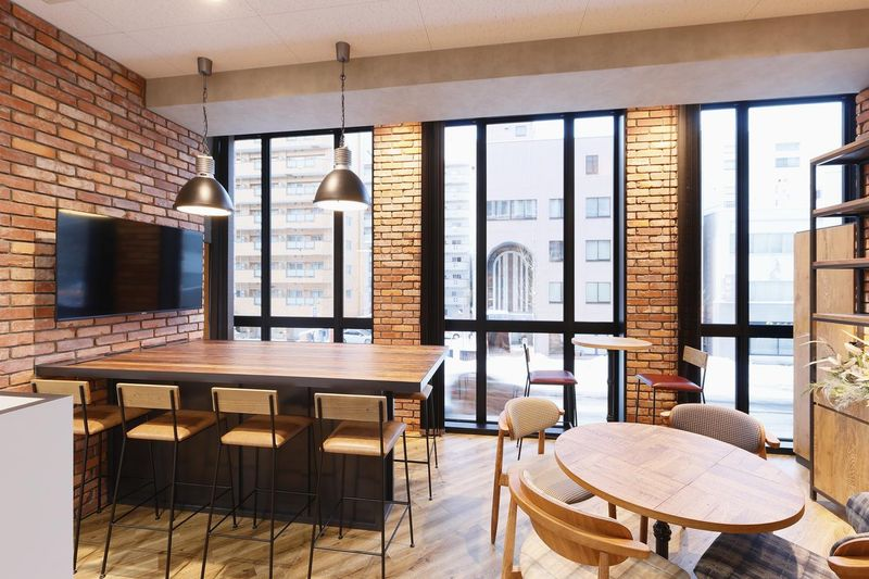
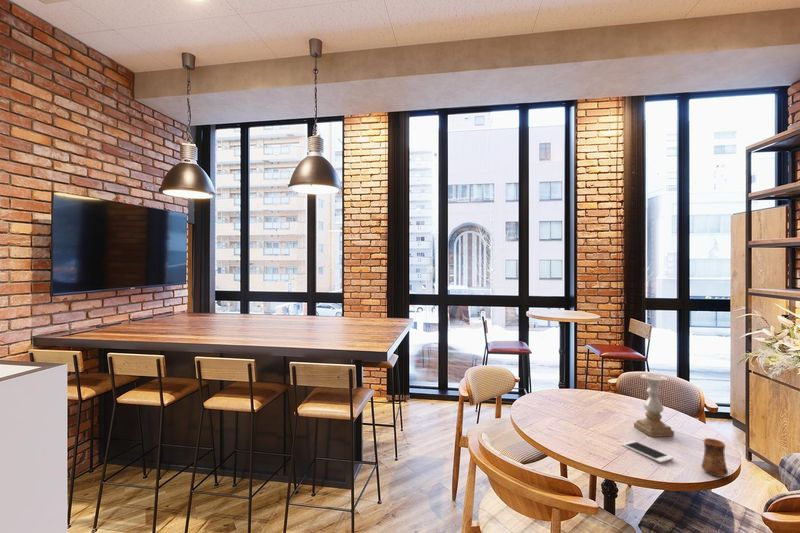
+ cup [700,437,729,478]
+ candle holder [633,373,675,438]
+ cell phone [620,440,675,464]
